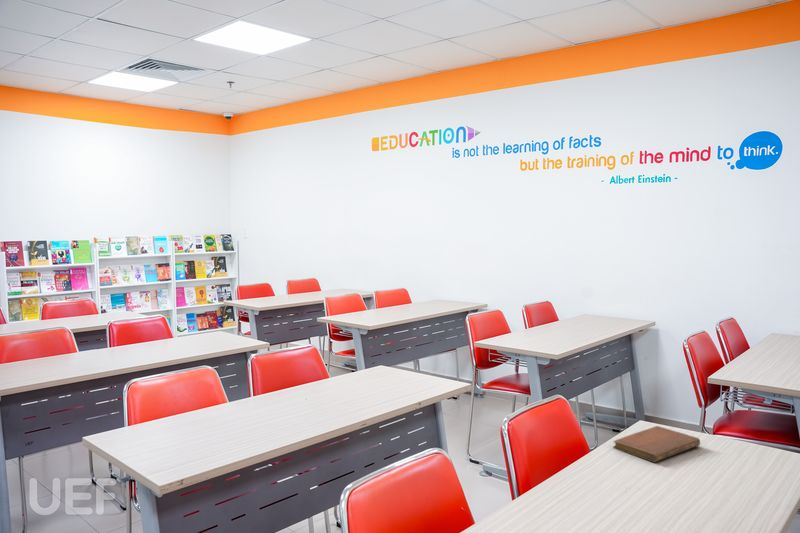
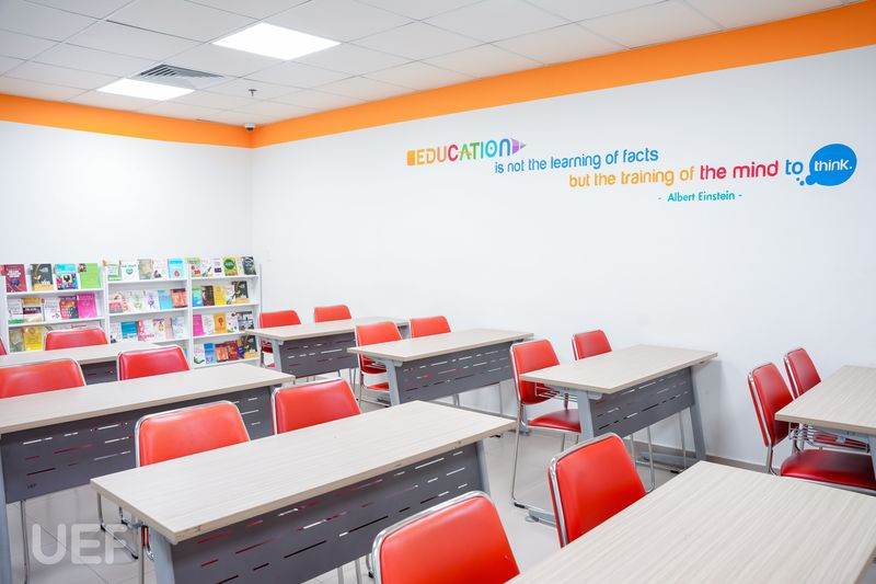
- notebook [612,425,701,463]
